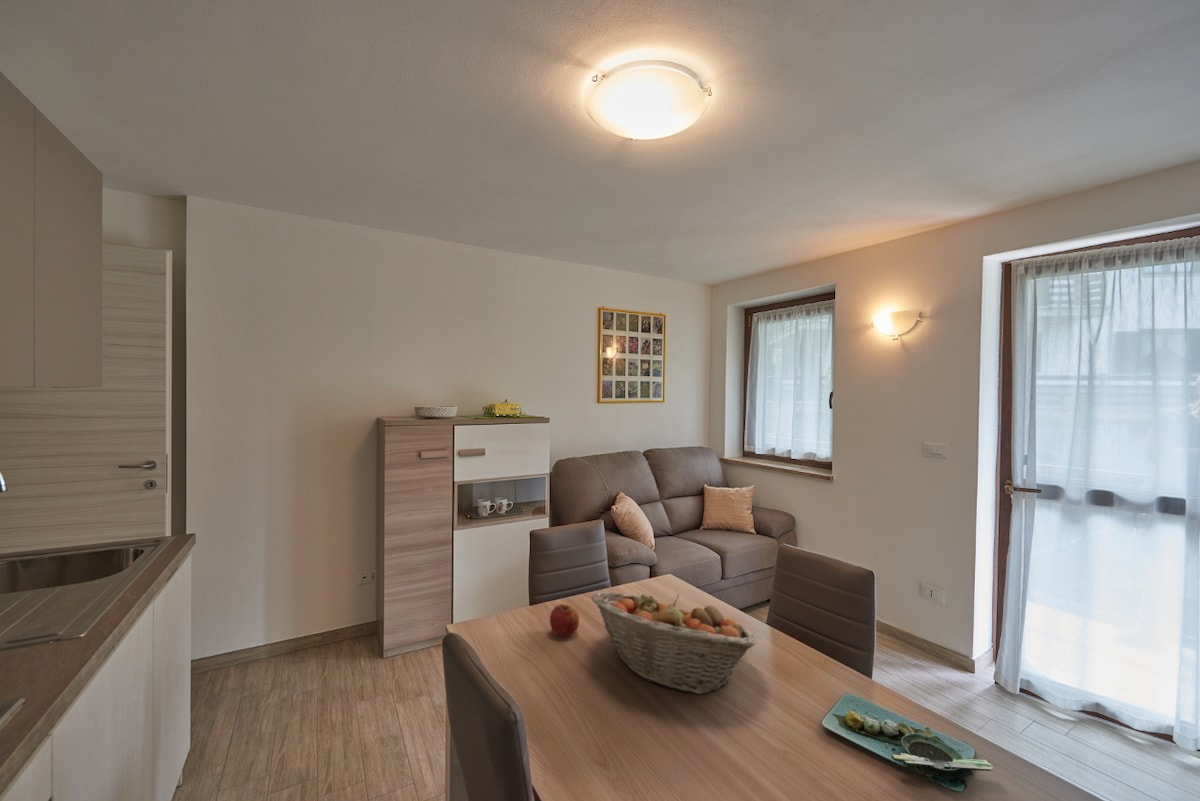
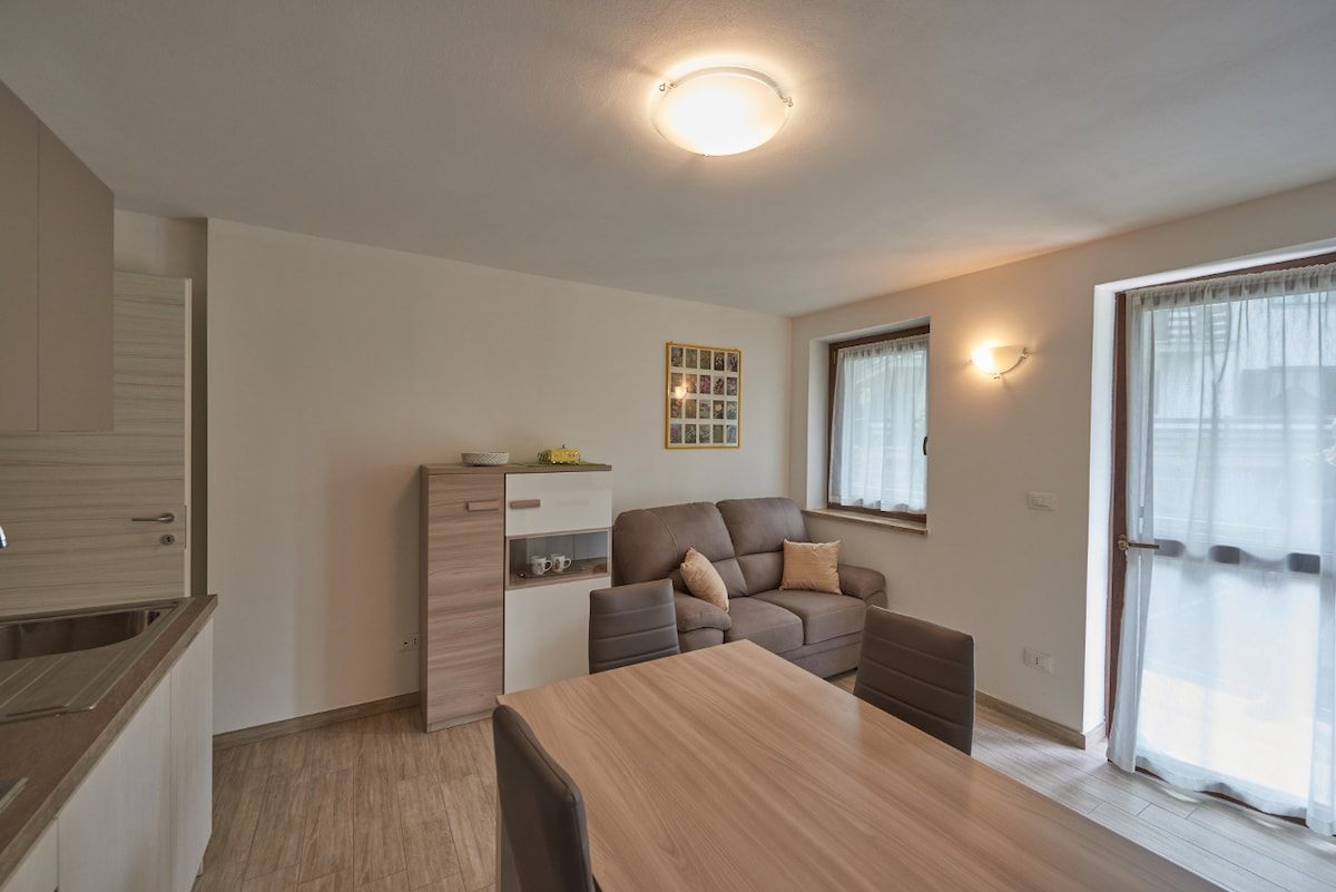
- apple [549,603,580,638]
- platter [820,692,995,793]
- fruit basket [591,590,758,695]
